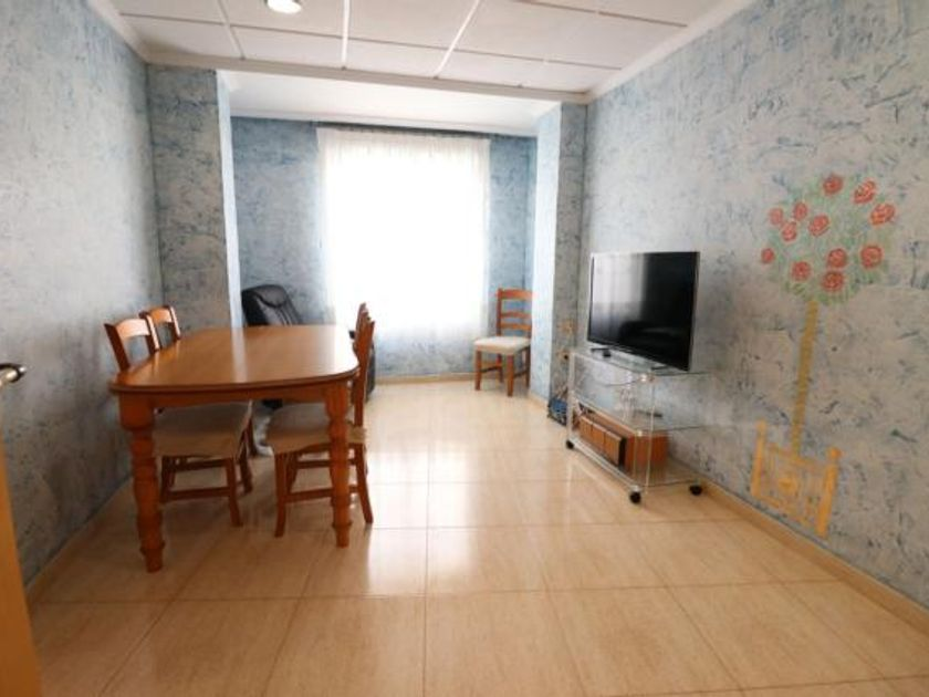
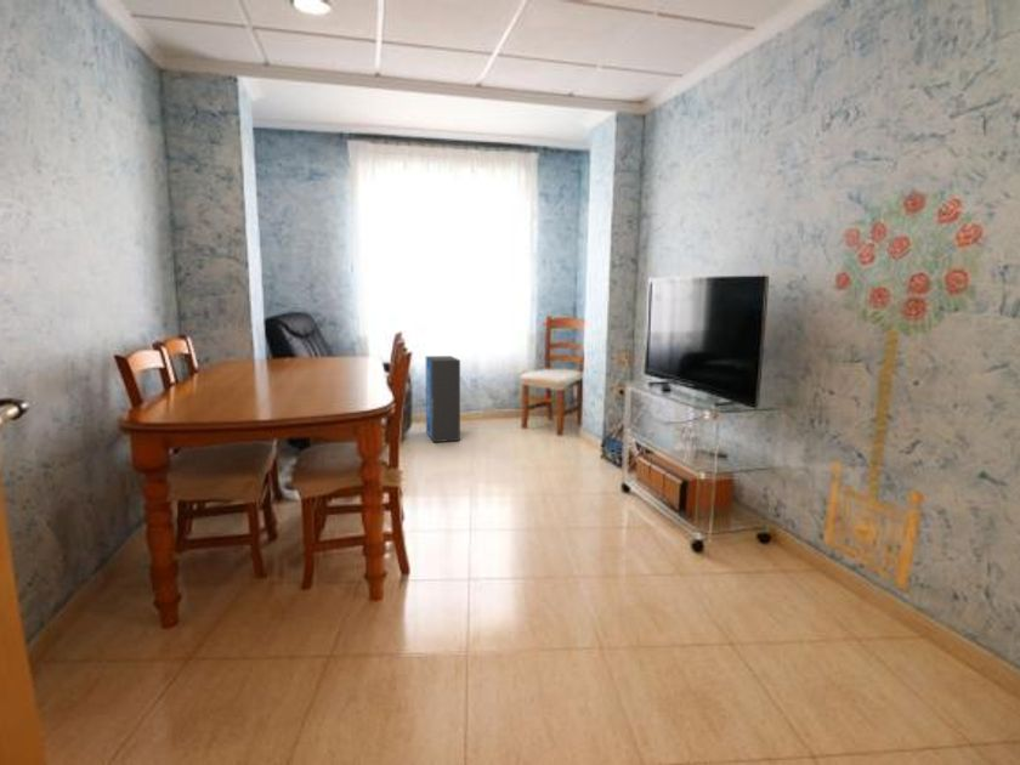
+ air purifier [425,355,461,443]
